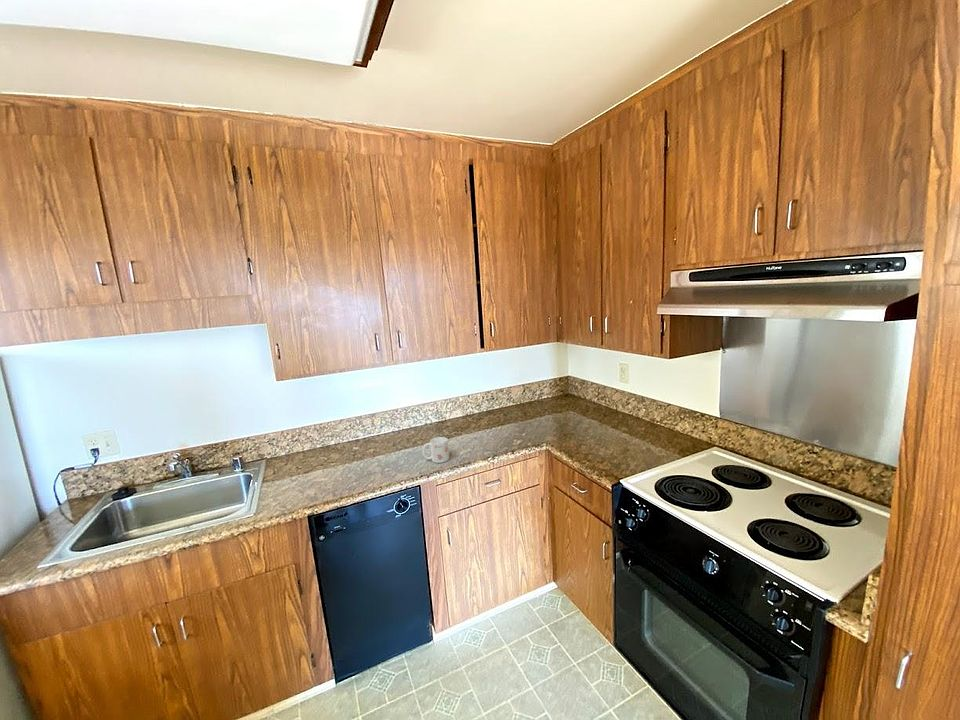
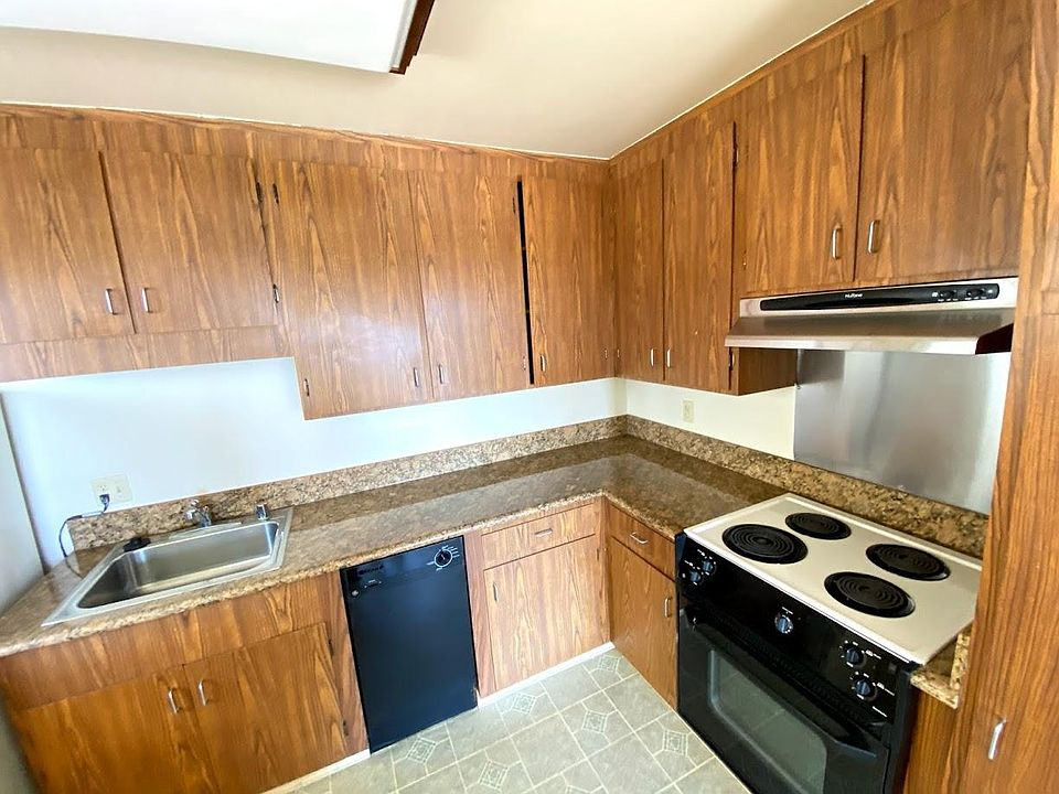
- mug [421,436,450,464]
